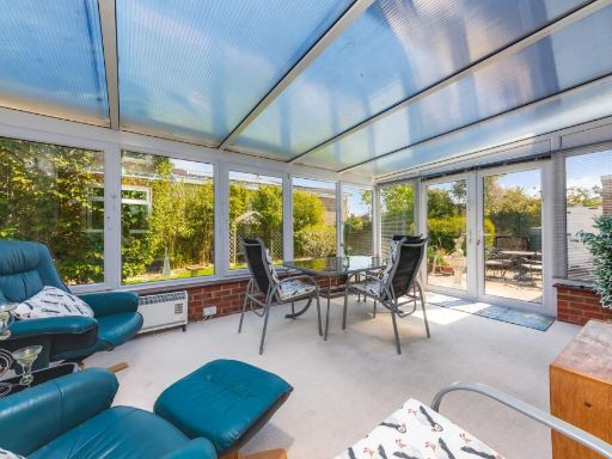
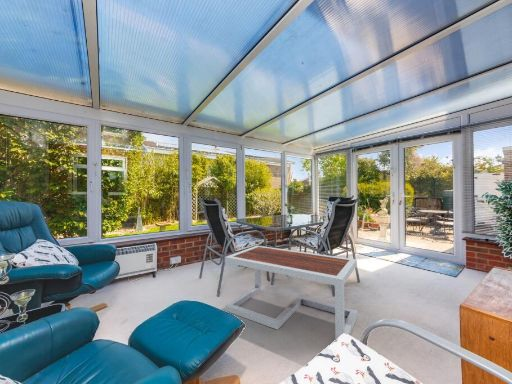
+ coffee table [224,245,358,340]
